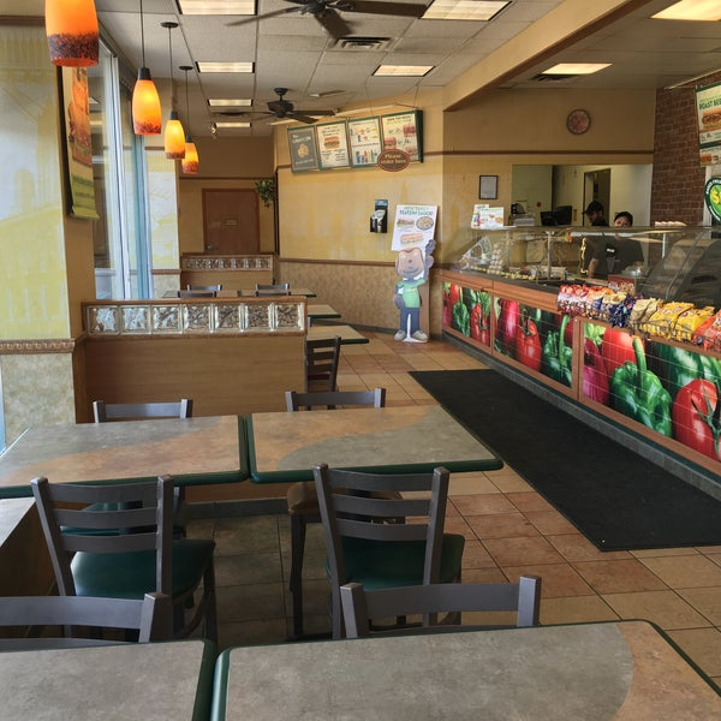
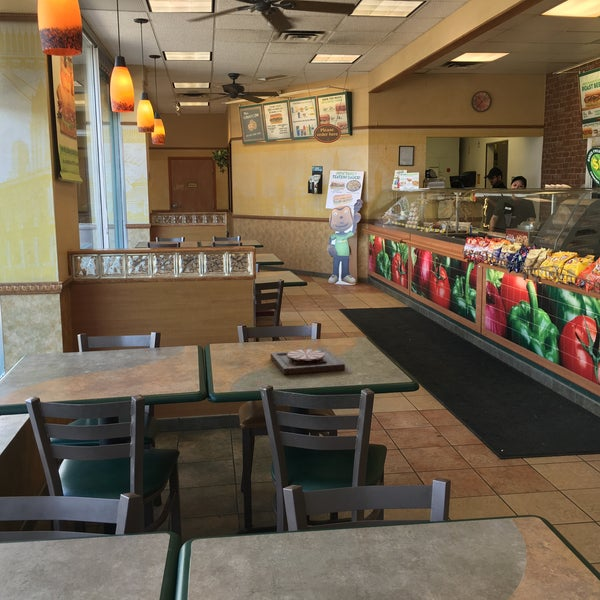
+ plate [270,348,346,375]
